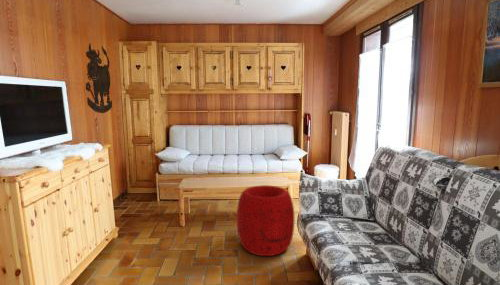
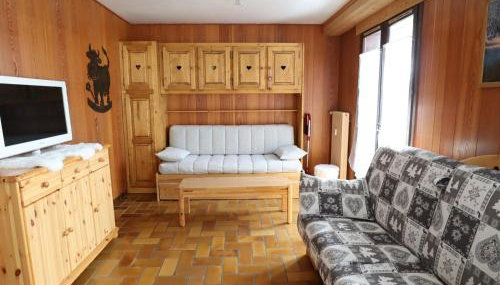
- pouf [236,184,295,257]
